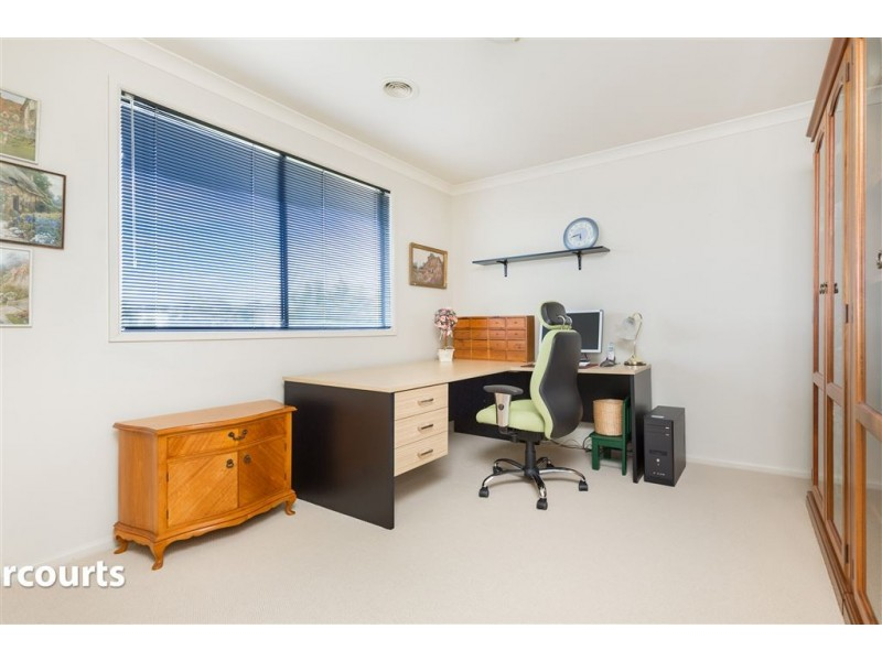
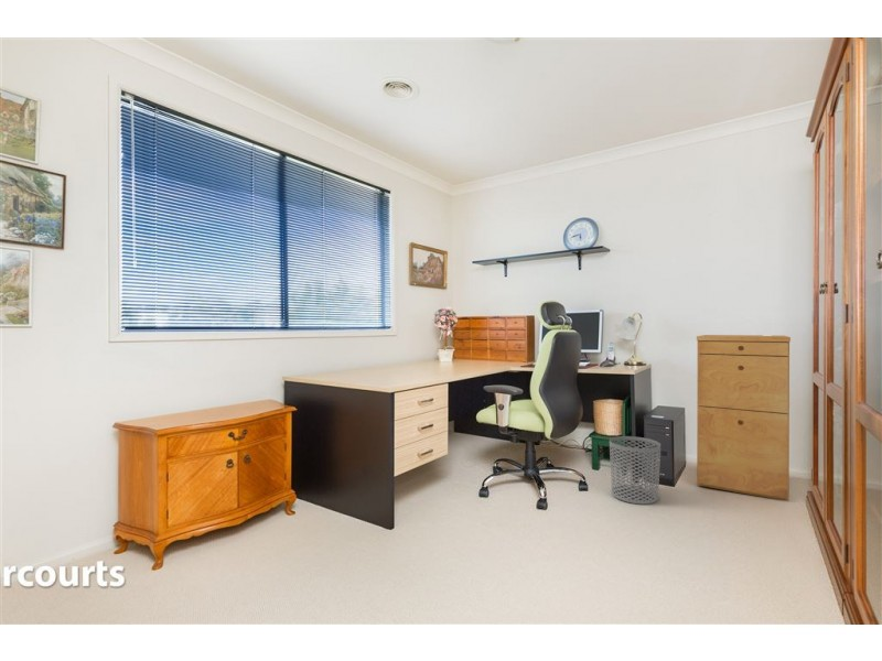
+ waste bin [609,435,662,506]
+ filing cabinet [696,334,792,502]
